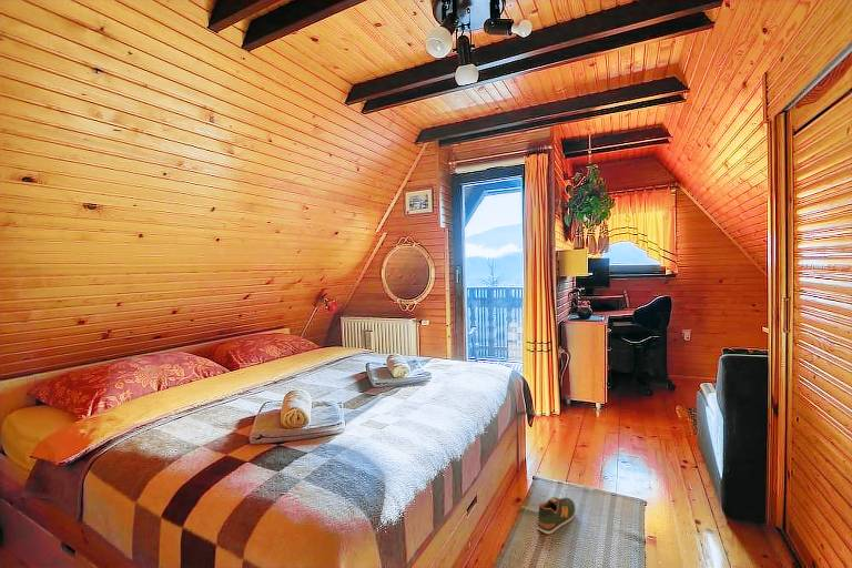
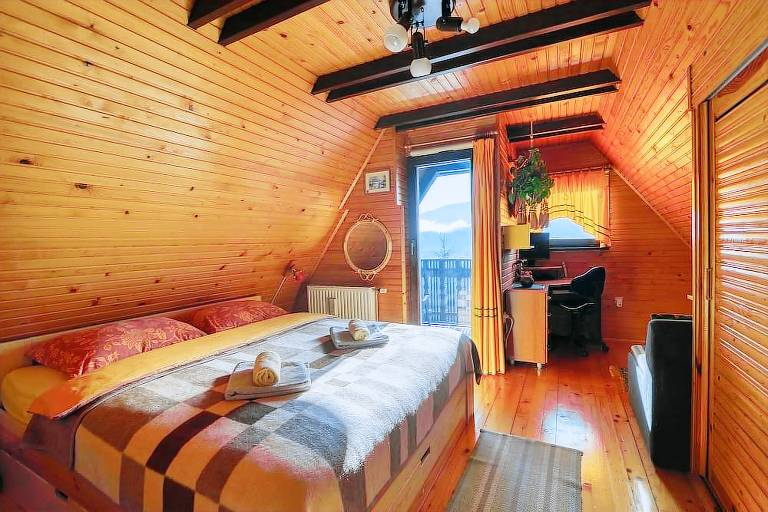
- shoe [536,496,577,536]
